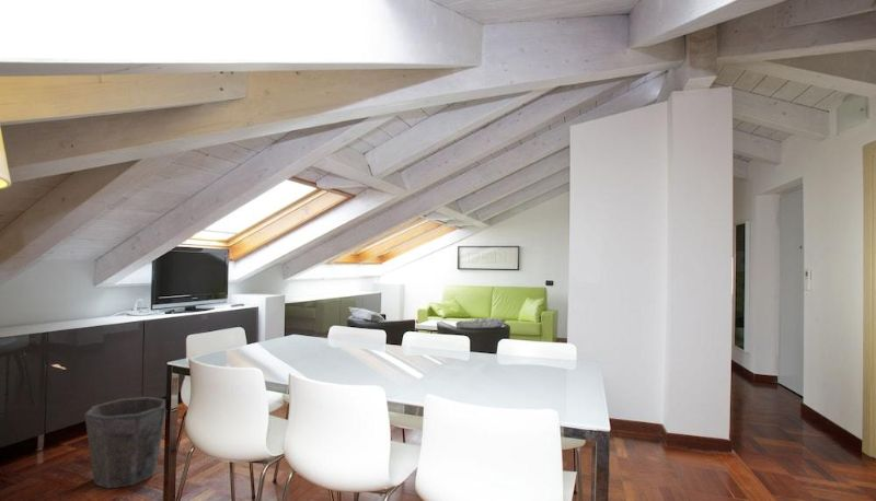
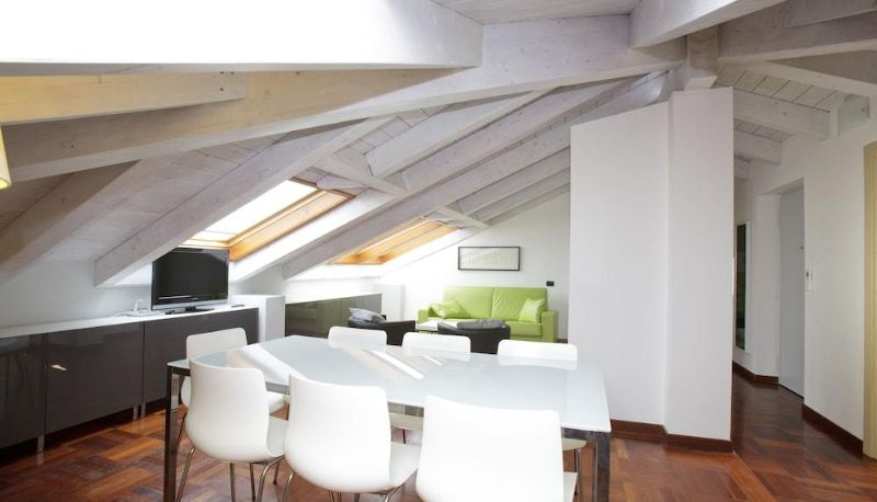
- waste bin [83,396,166,489]
